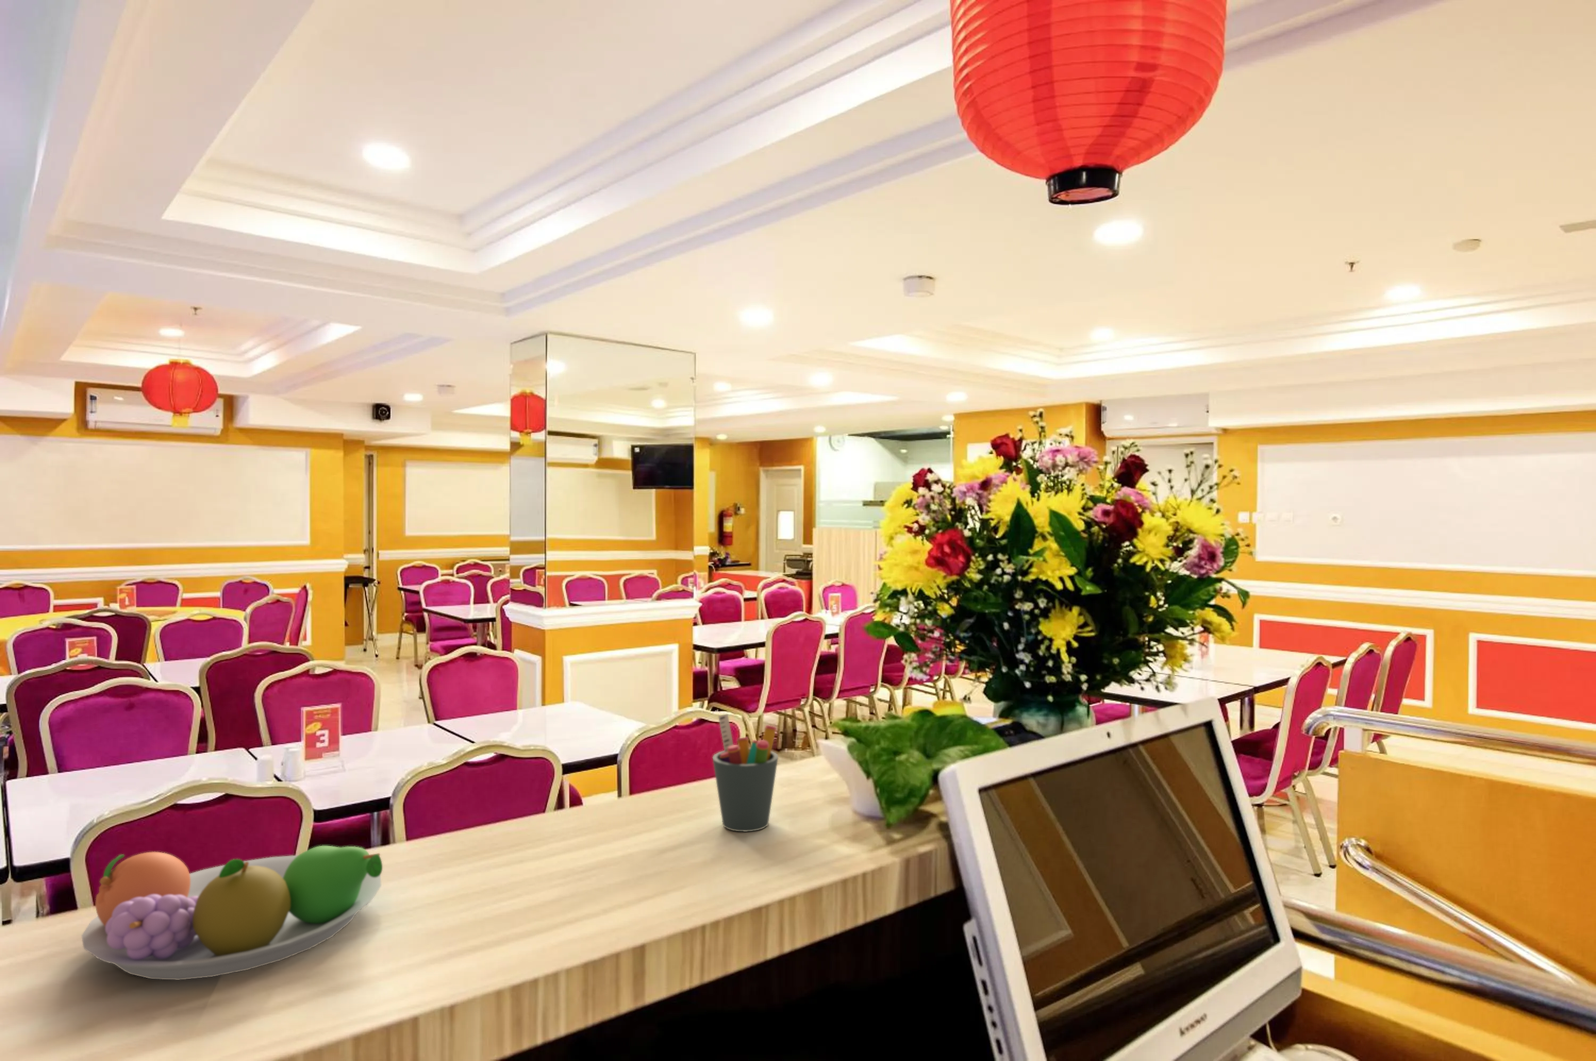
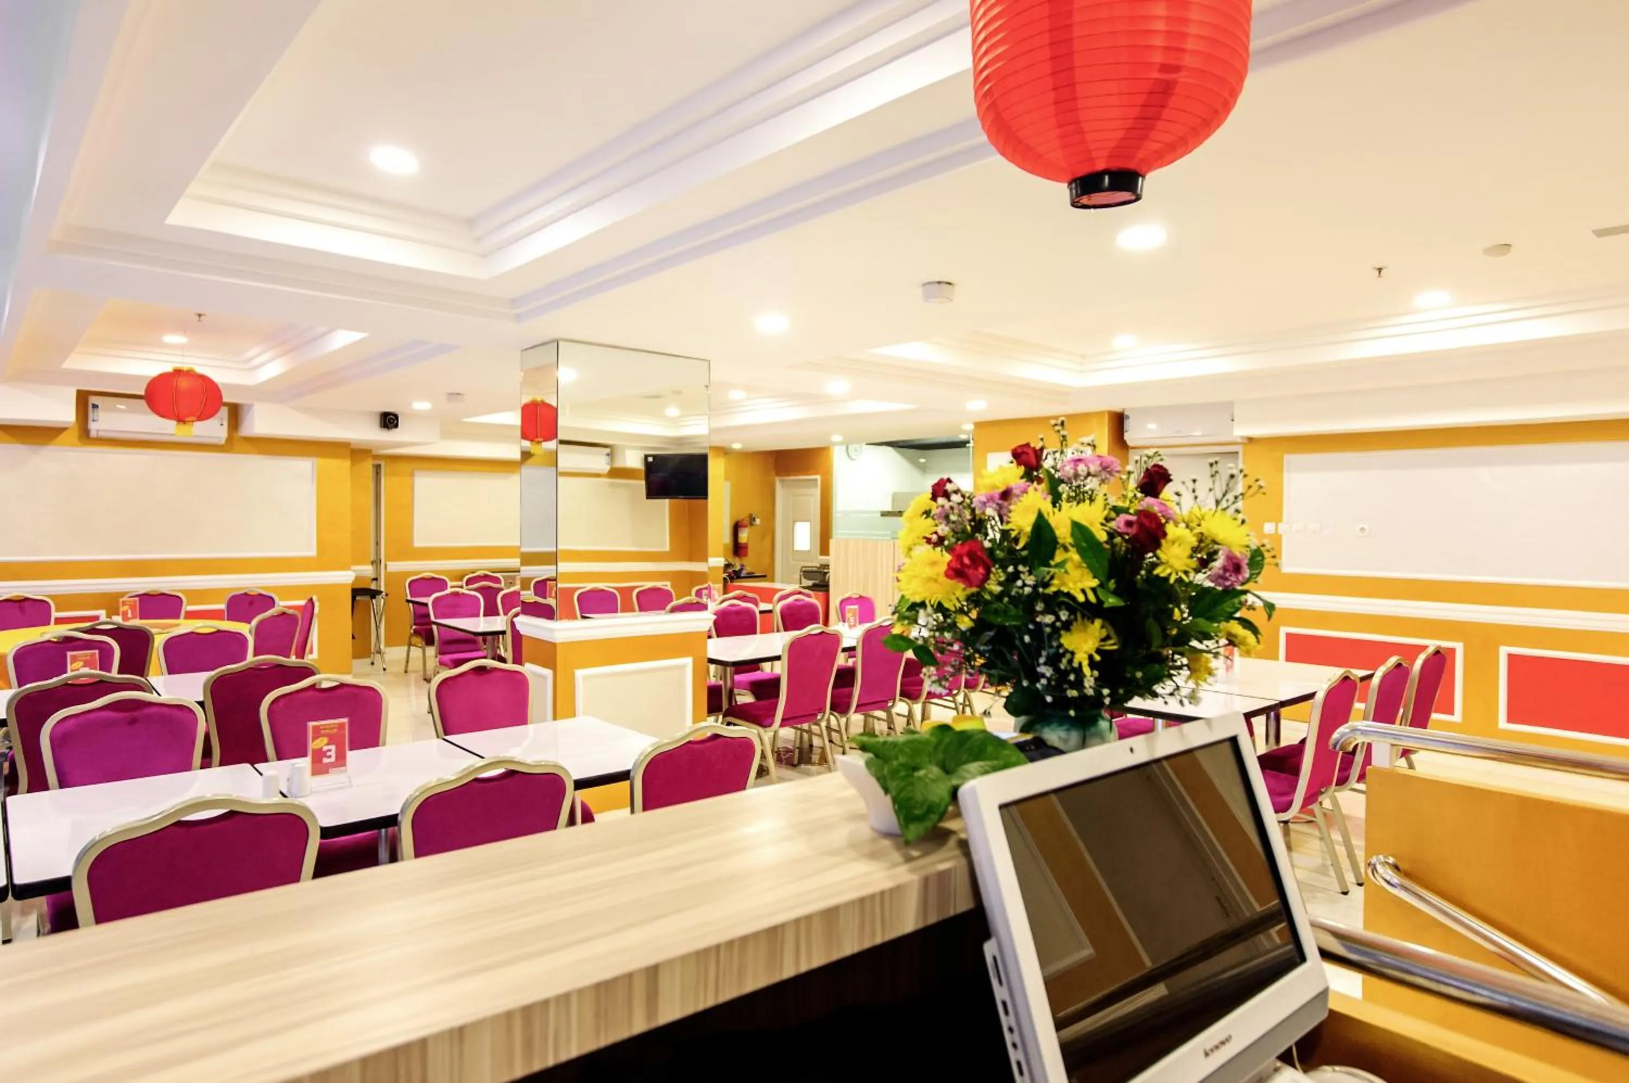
- fruit bowl [81,845,383,980]
- pen holder [712,713,778,832]
